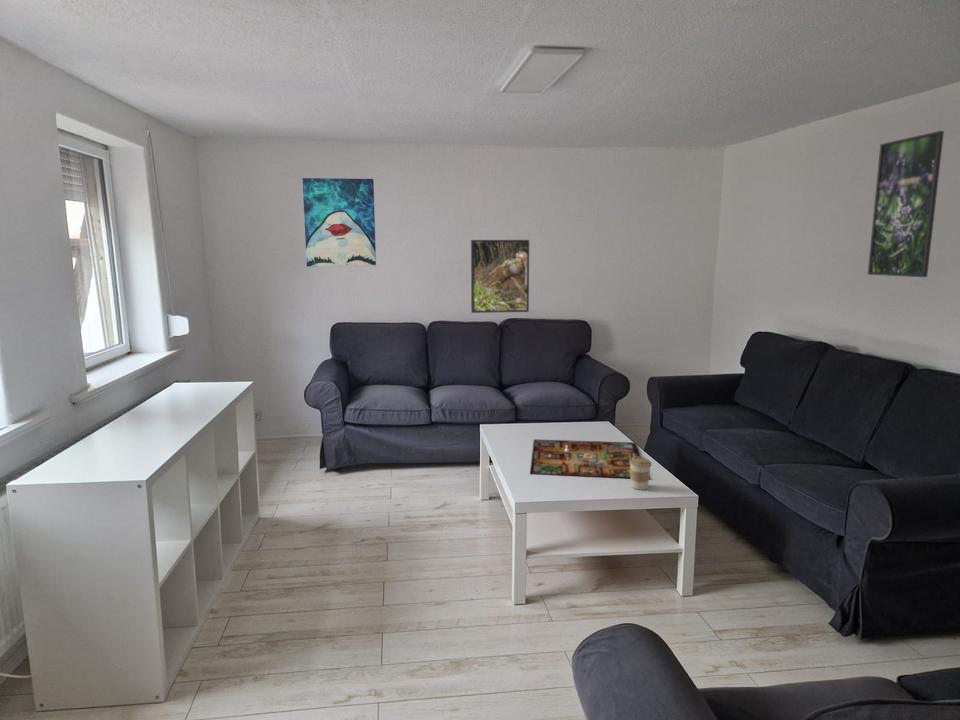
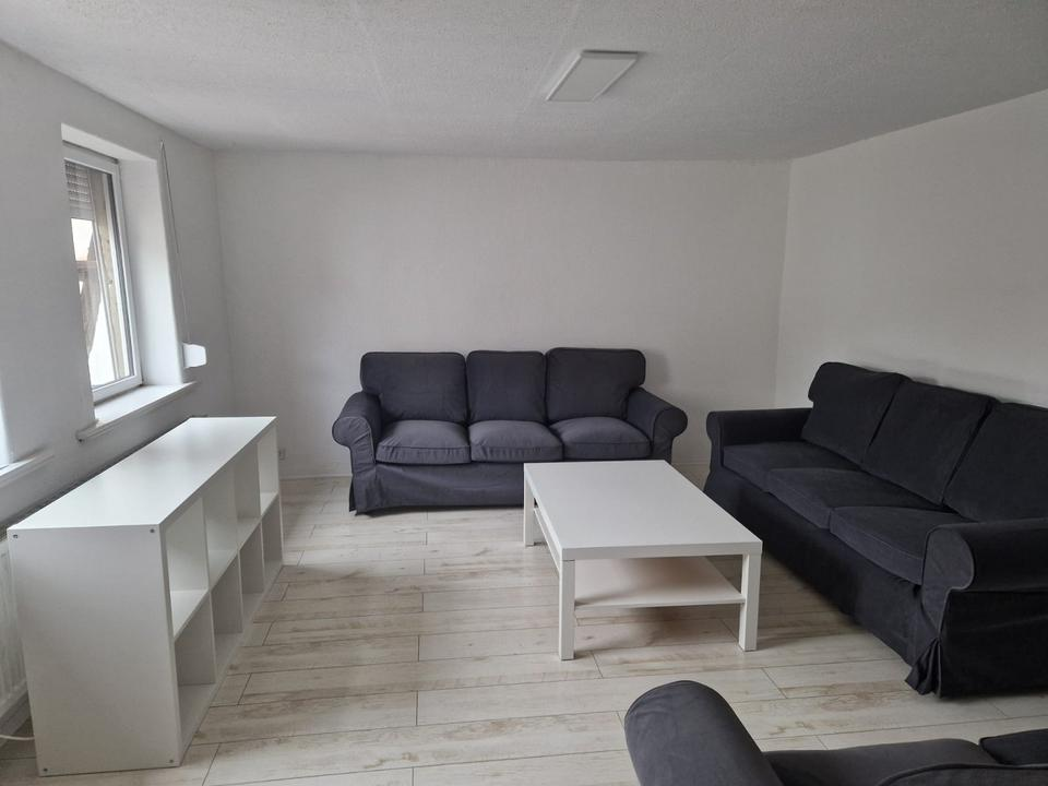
- wall art [301,177,377,268]
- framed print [867,130,945,278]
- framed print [470,239,530,314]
- gameboard [529,438,651,480]
- coffee cup [630,456,653,491]
